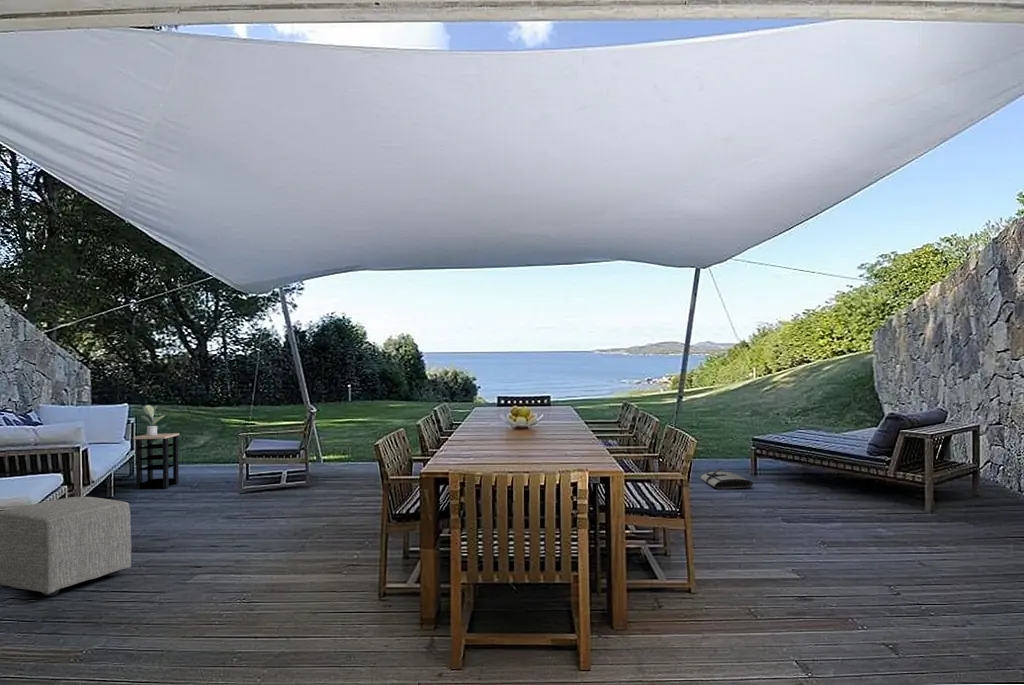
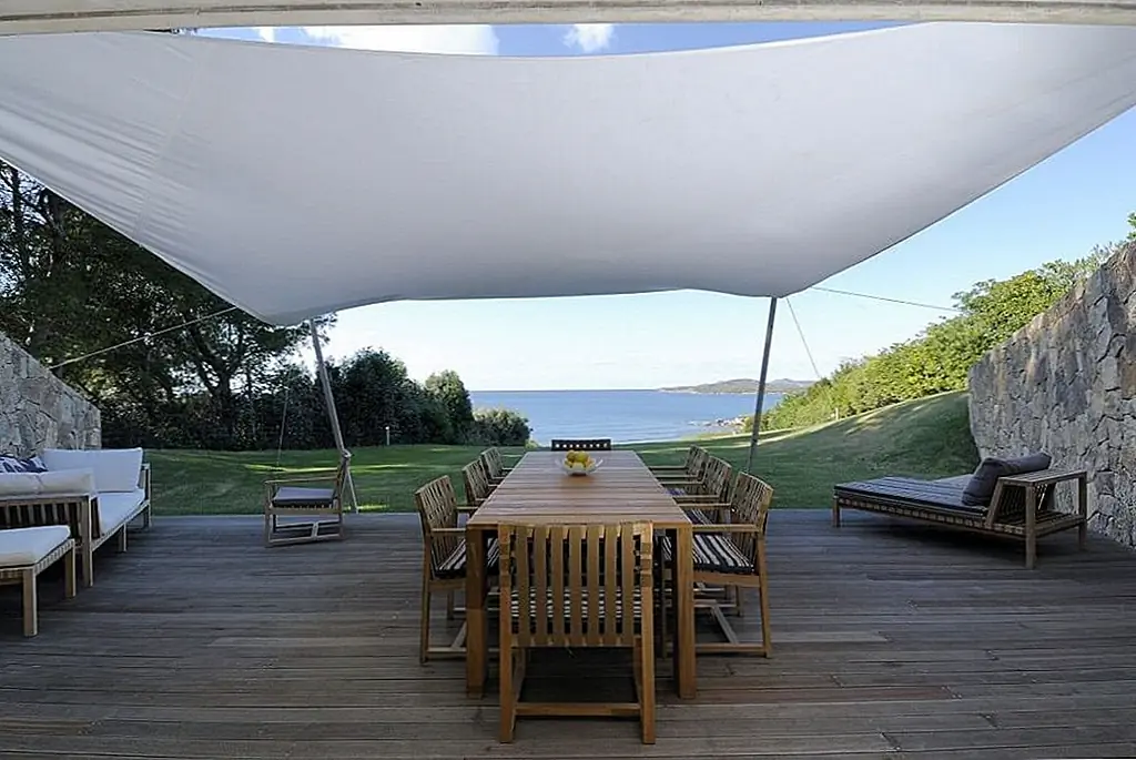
- tool roll [699,468,754,490]
- potted plant [140,404,165,436]
- side table [132,432,180,490]
- ottoman [0,496,132,597]
